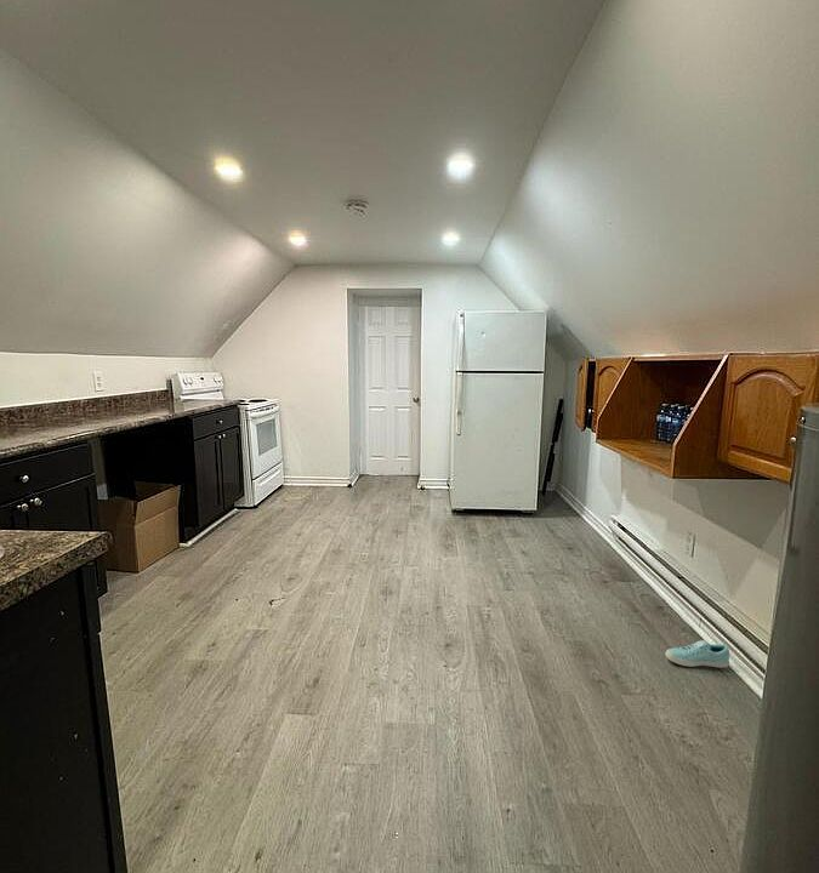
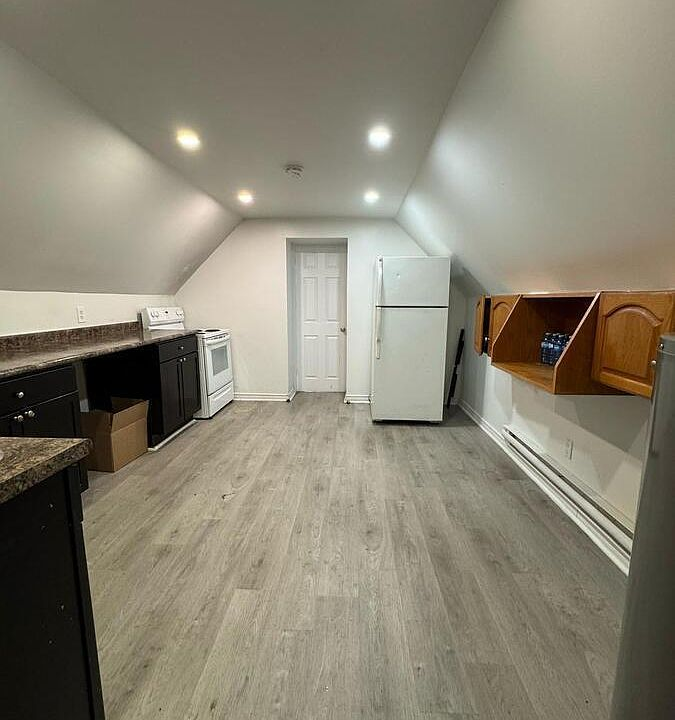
- sneaker [665,639,730,669]
